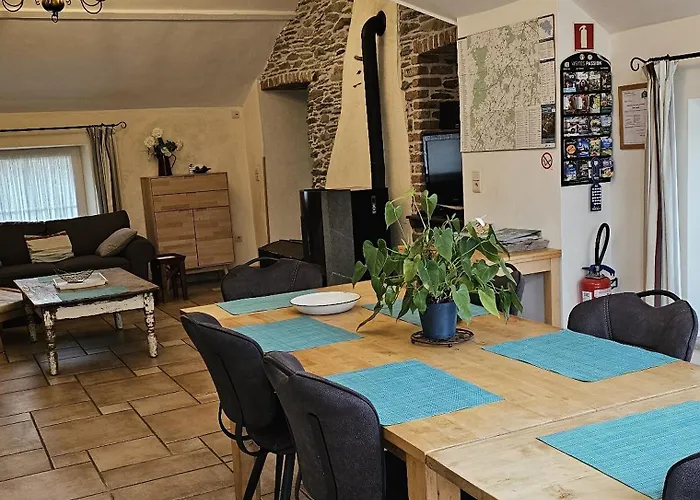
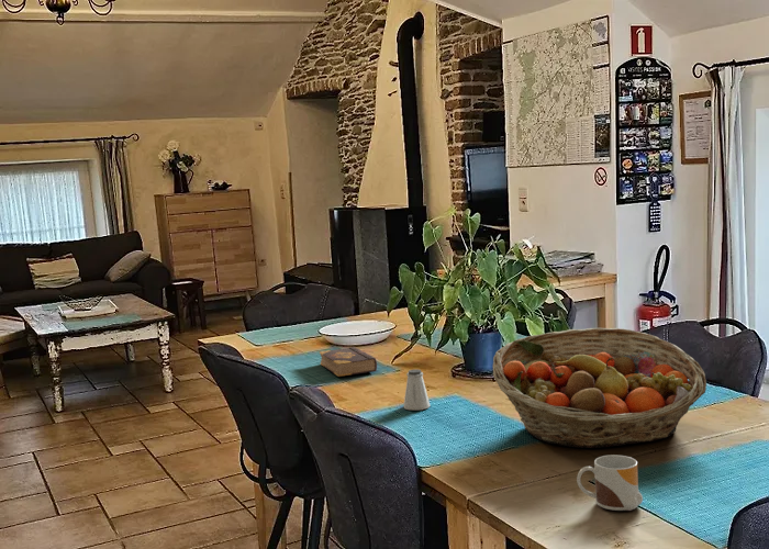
+ fruit basket [492,327,707,449]
+ saltshaker [403,369,431,412]
+ mug [576,455,644,512]
+ book [319,346,378,378]
